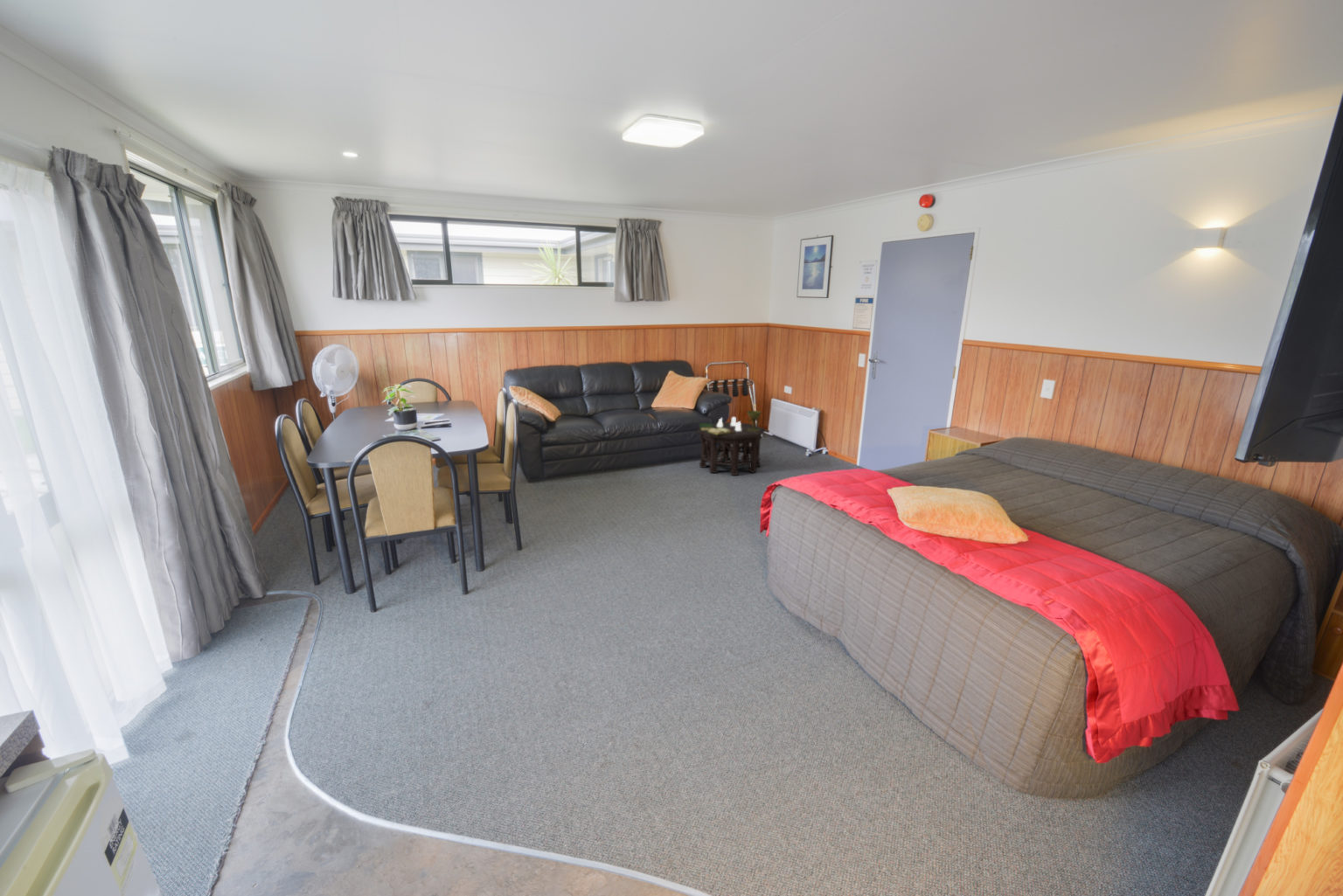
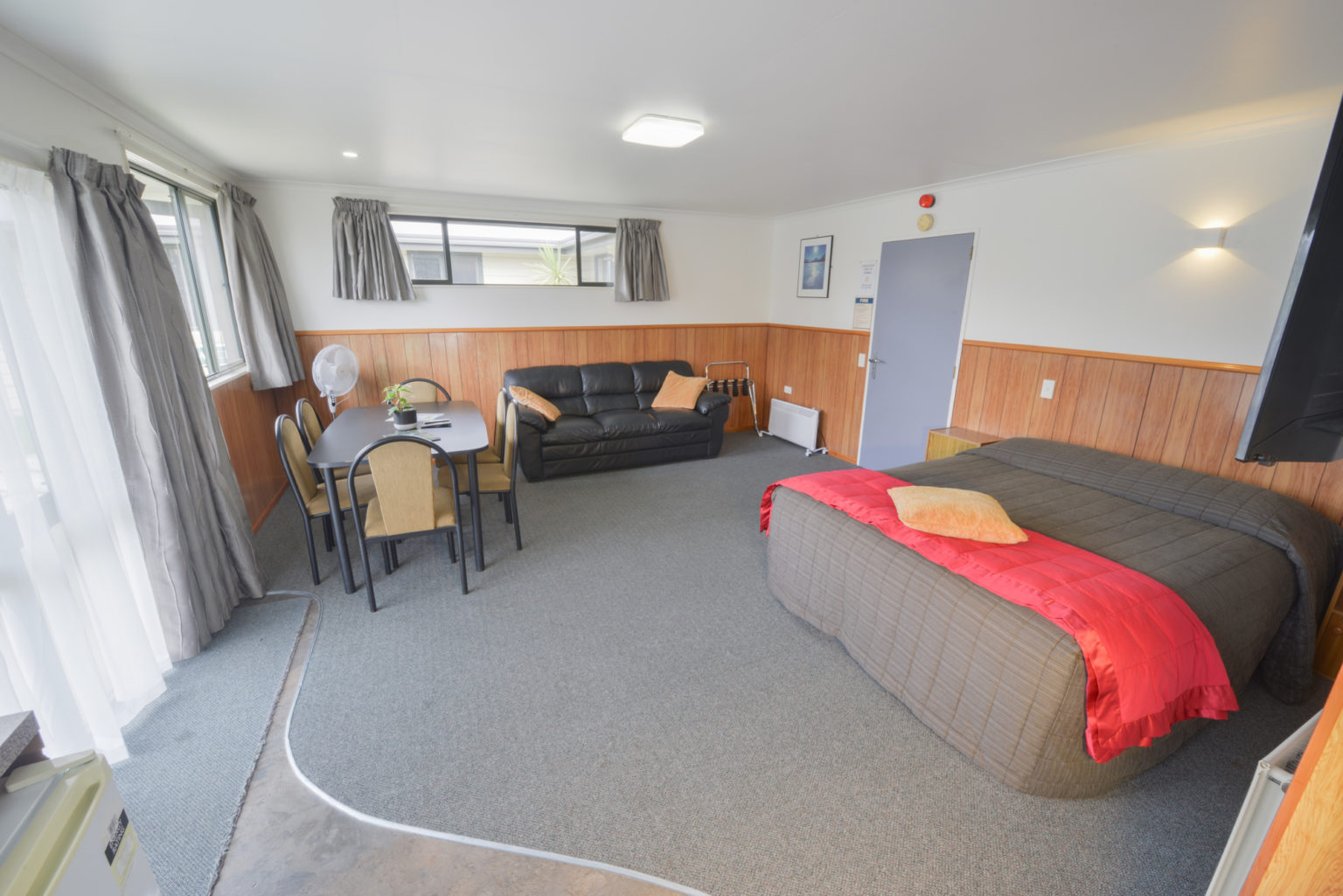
- side table [696,410,766,476]
